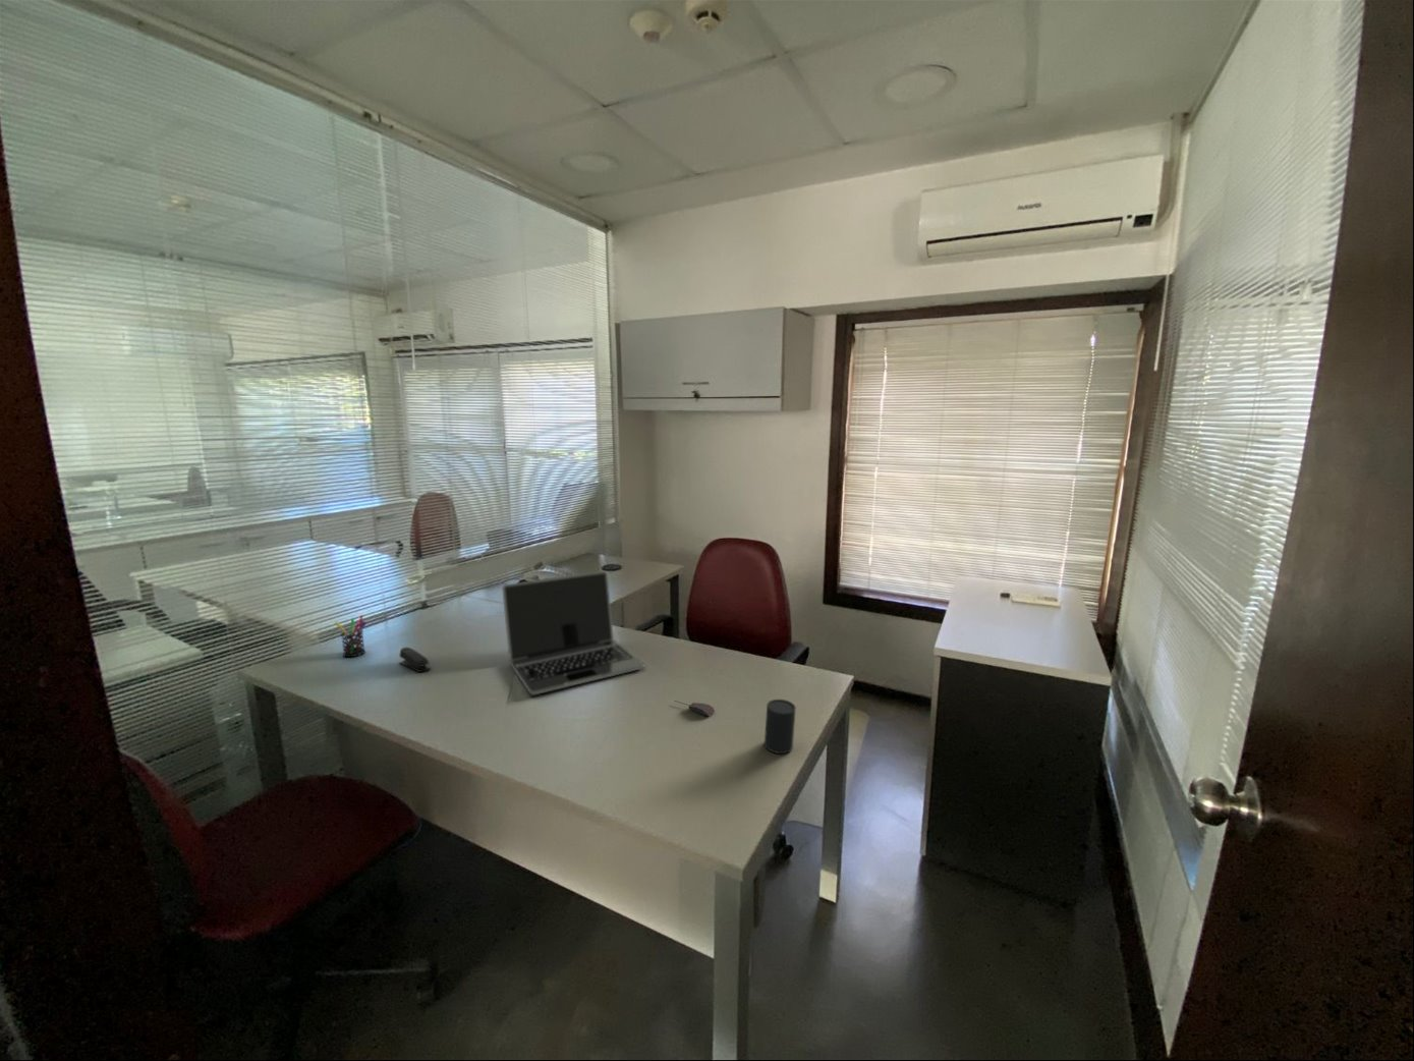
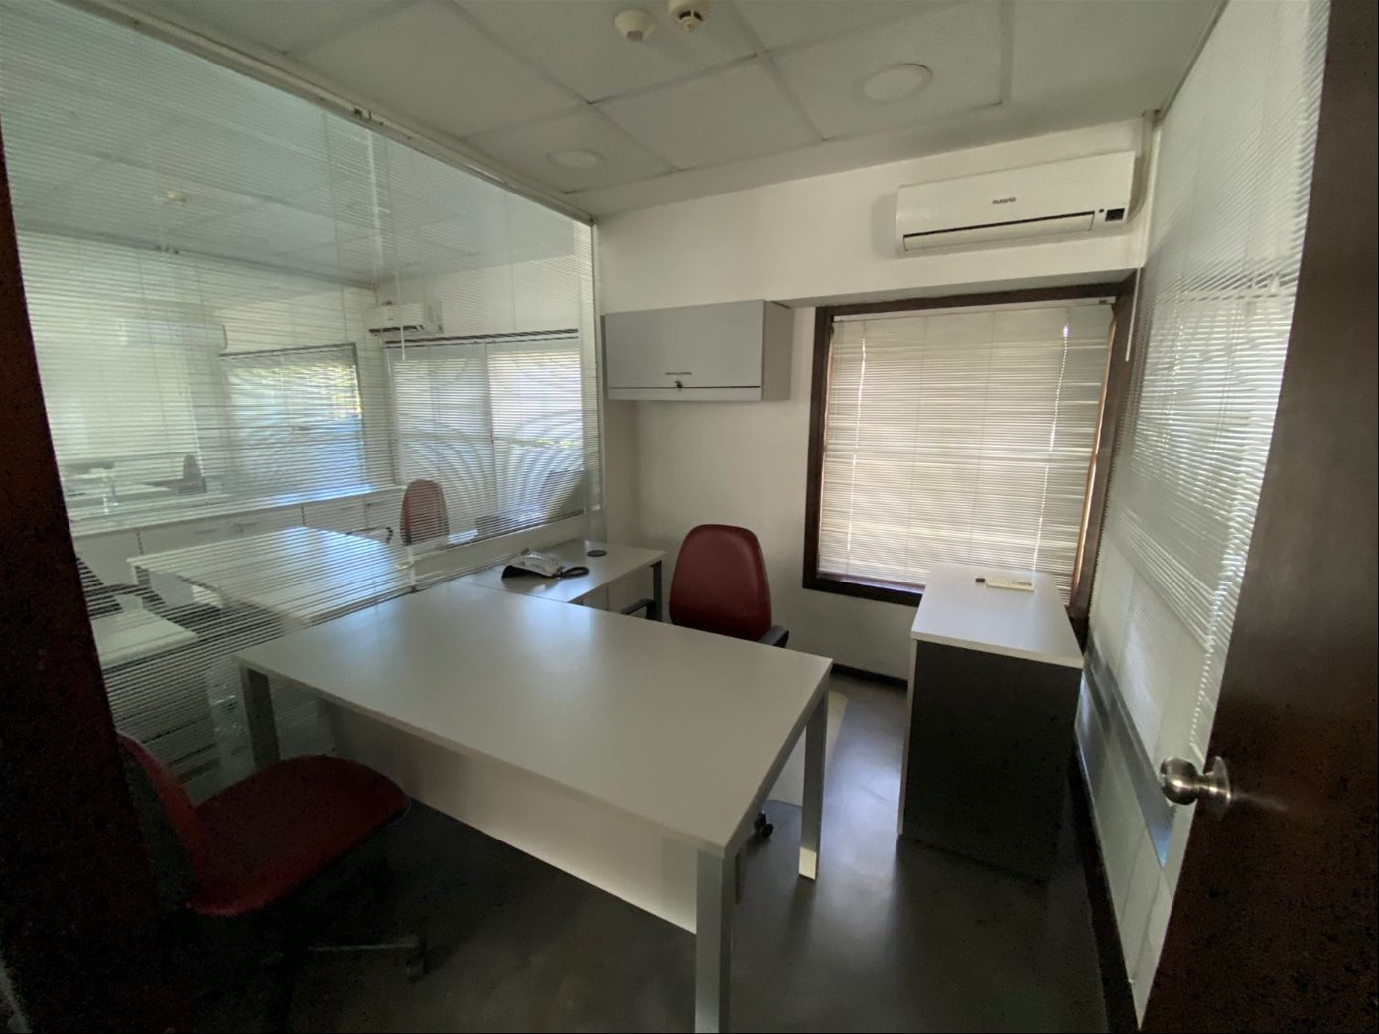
- stapler [398,646,430,673]
- cup [763,699,797,755]
- pen holder [334,614,368,658]
- computer mouse [674,700,715,718]
- laptop [500,571,645,697]
